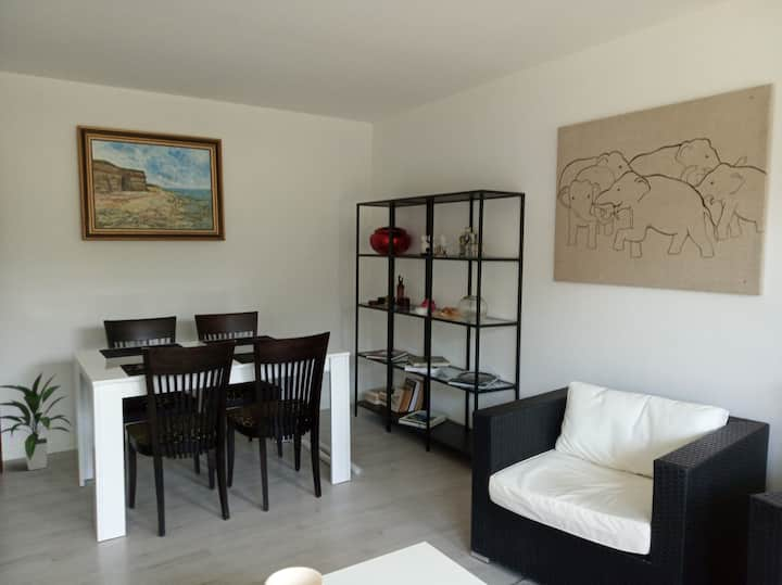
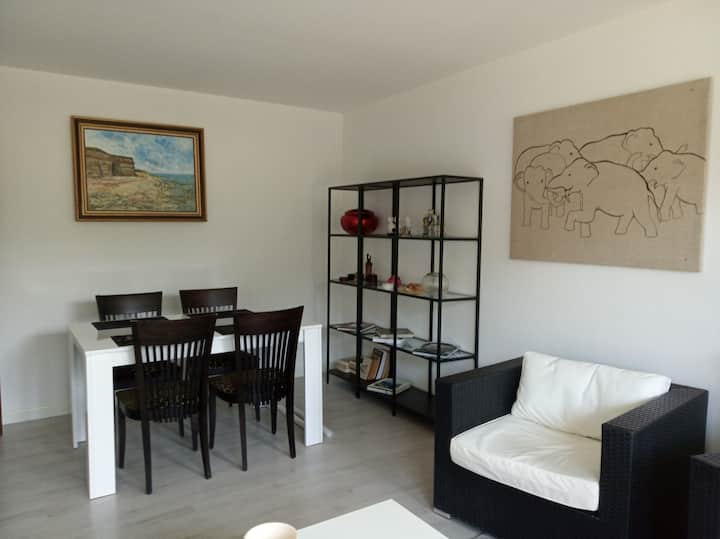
- indoor plant [0,371,73,471]
